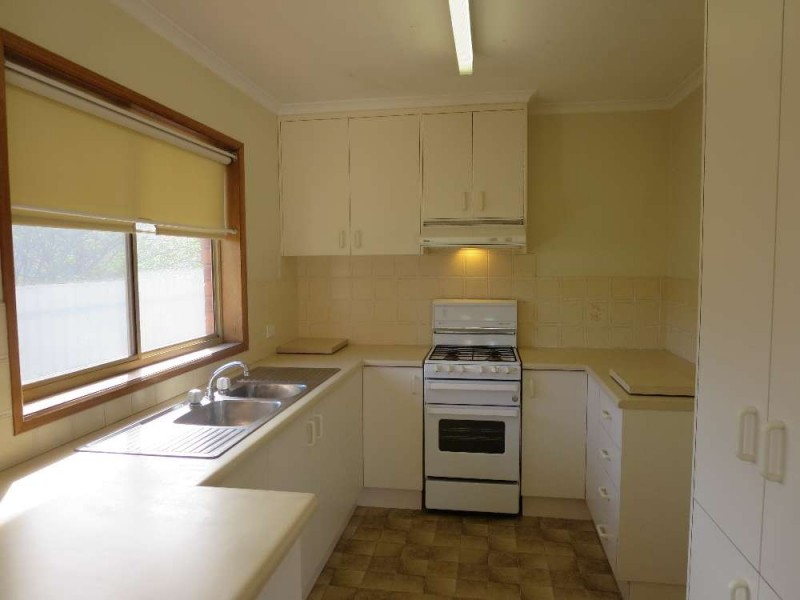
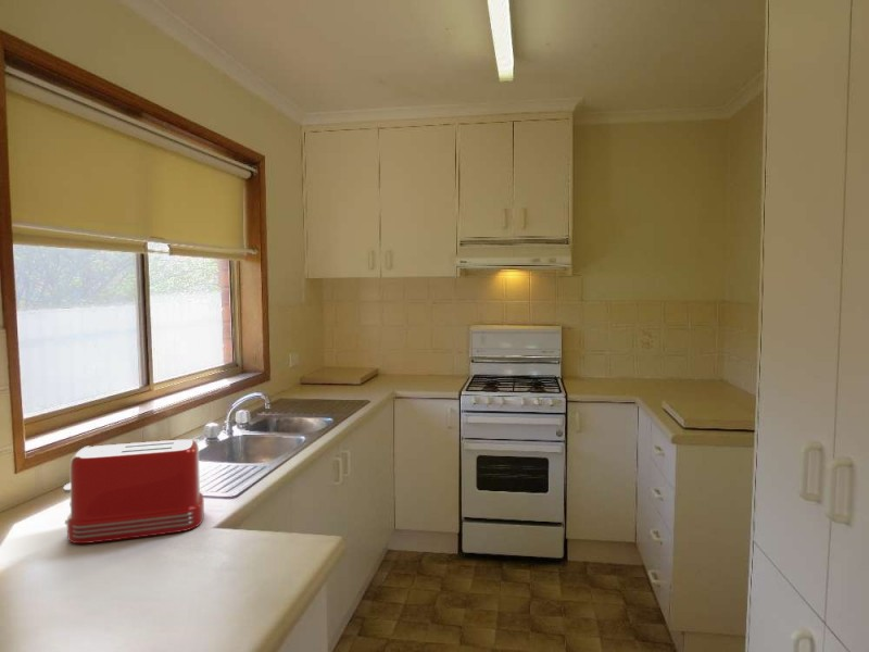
+ toaster [62,438,205,544]
